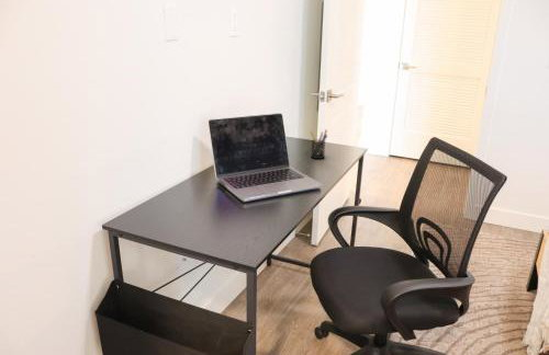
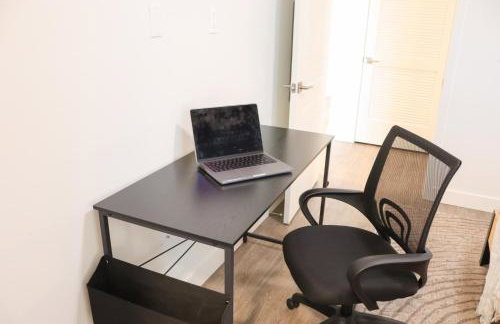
- pen holder [309,128,328,160]
